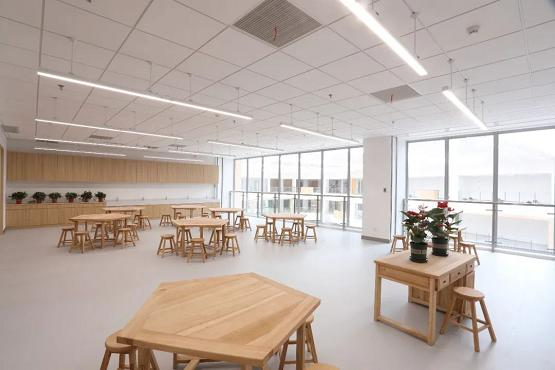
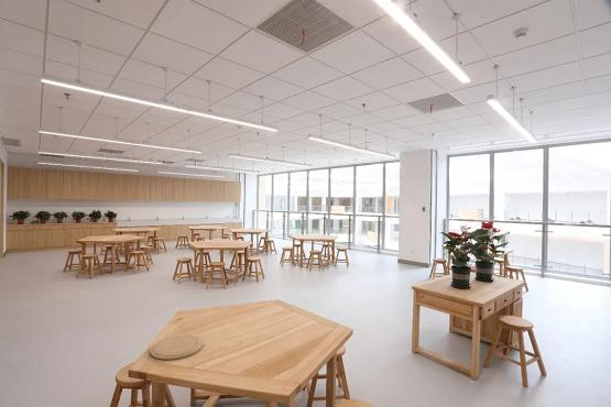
+ plate [149,333,205,361]
